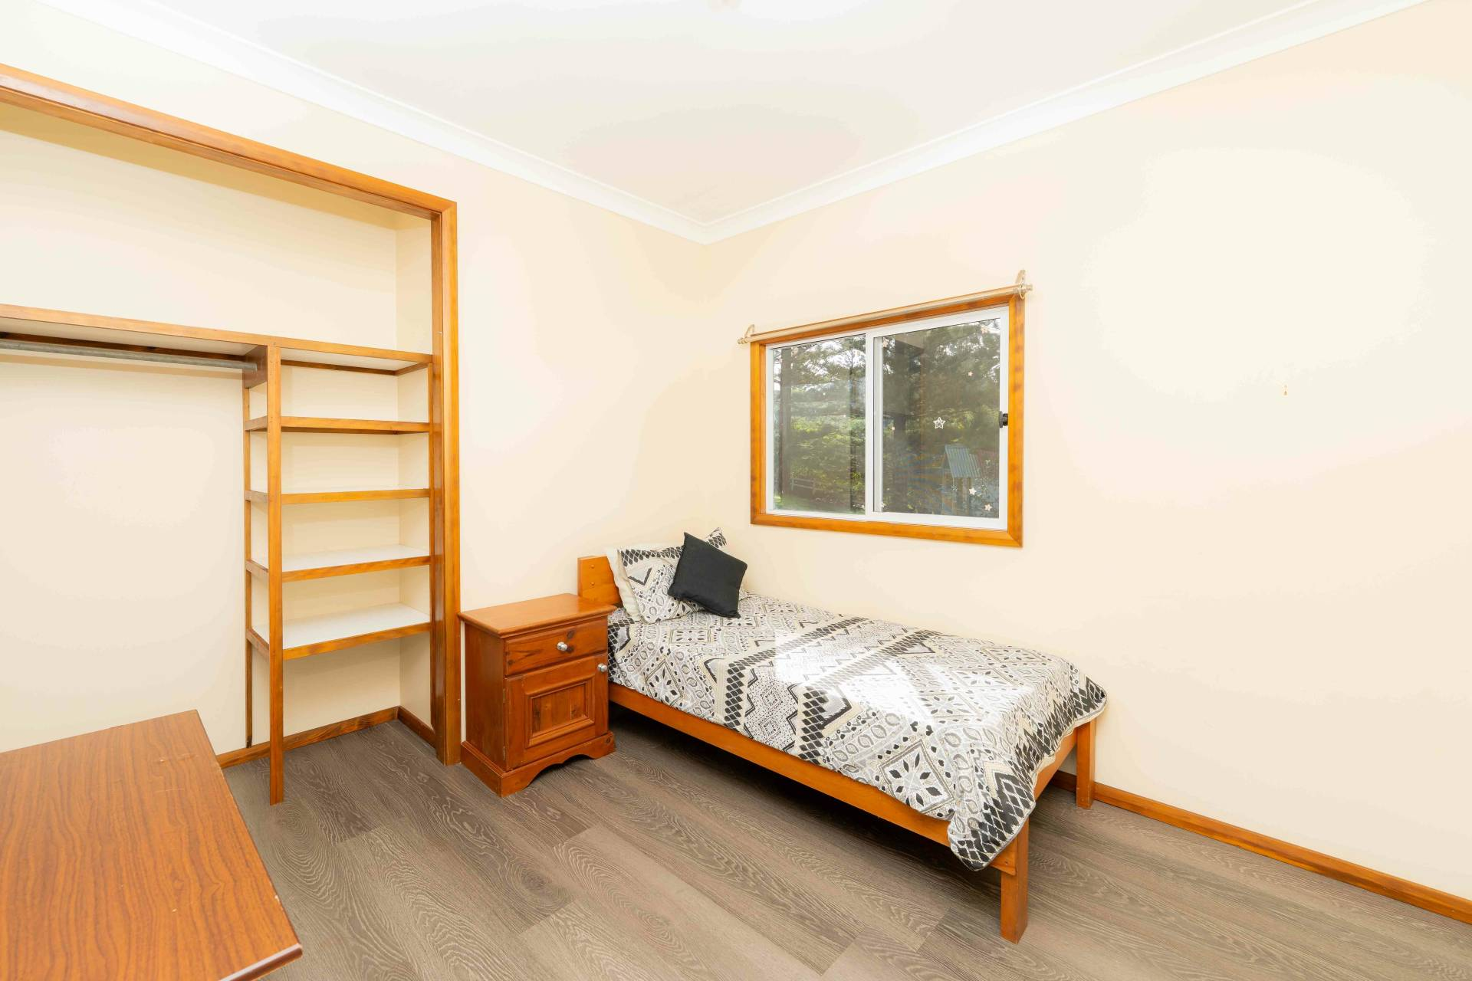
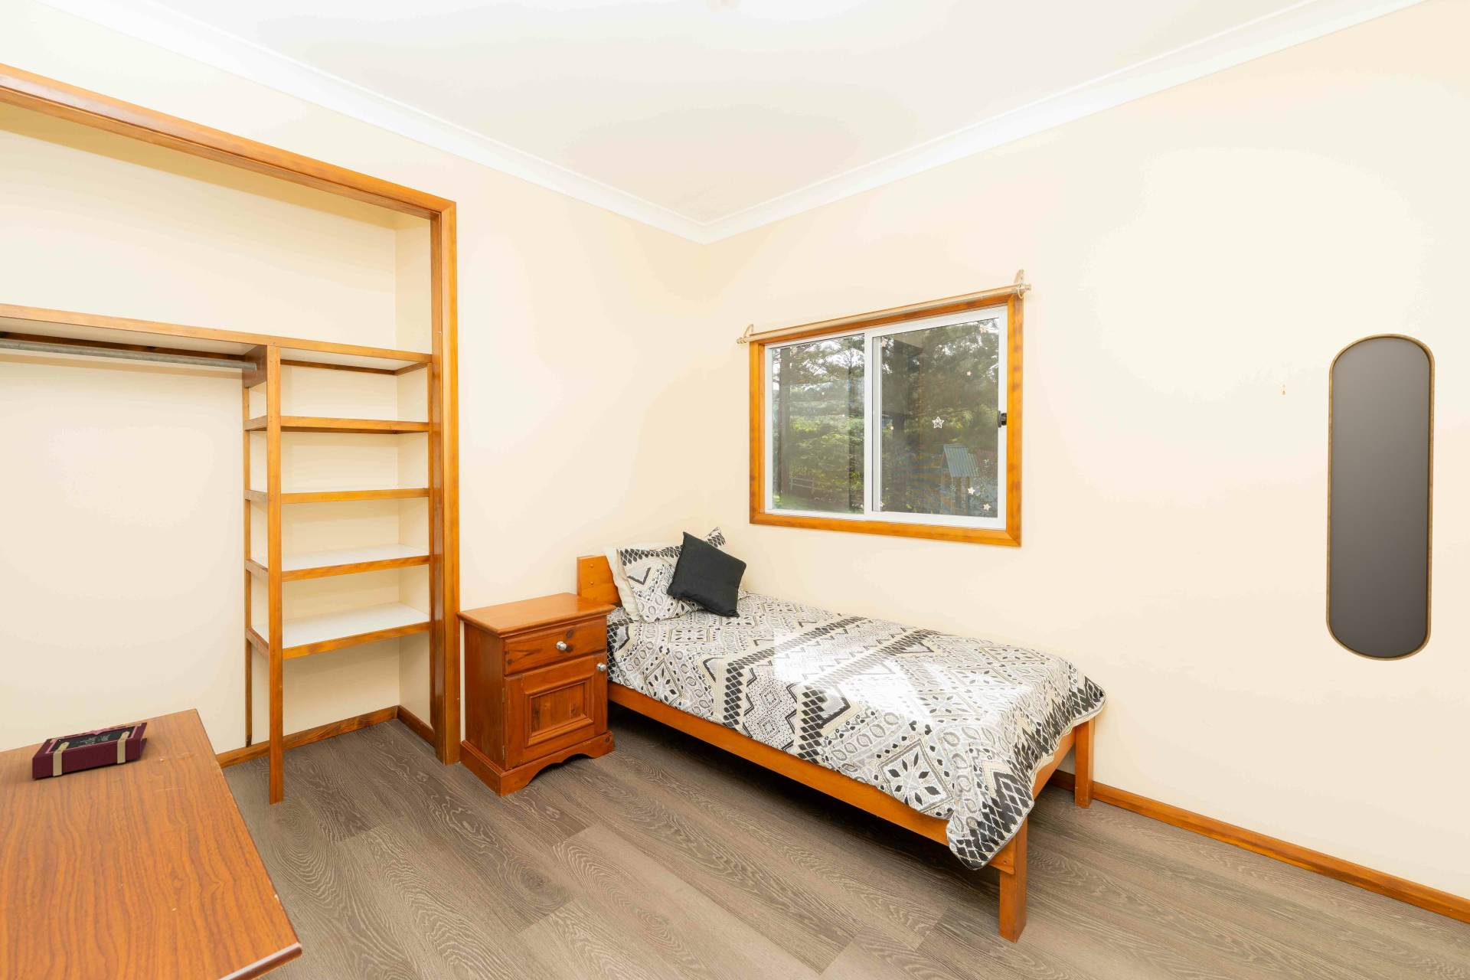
+ book [32,721,148,780]
+ home mirror [1326,332,1436,662]
